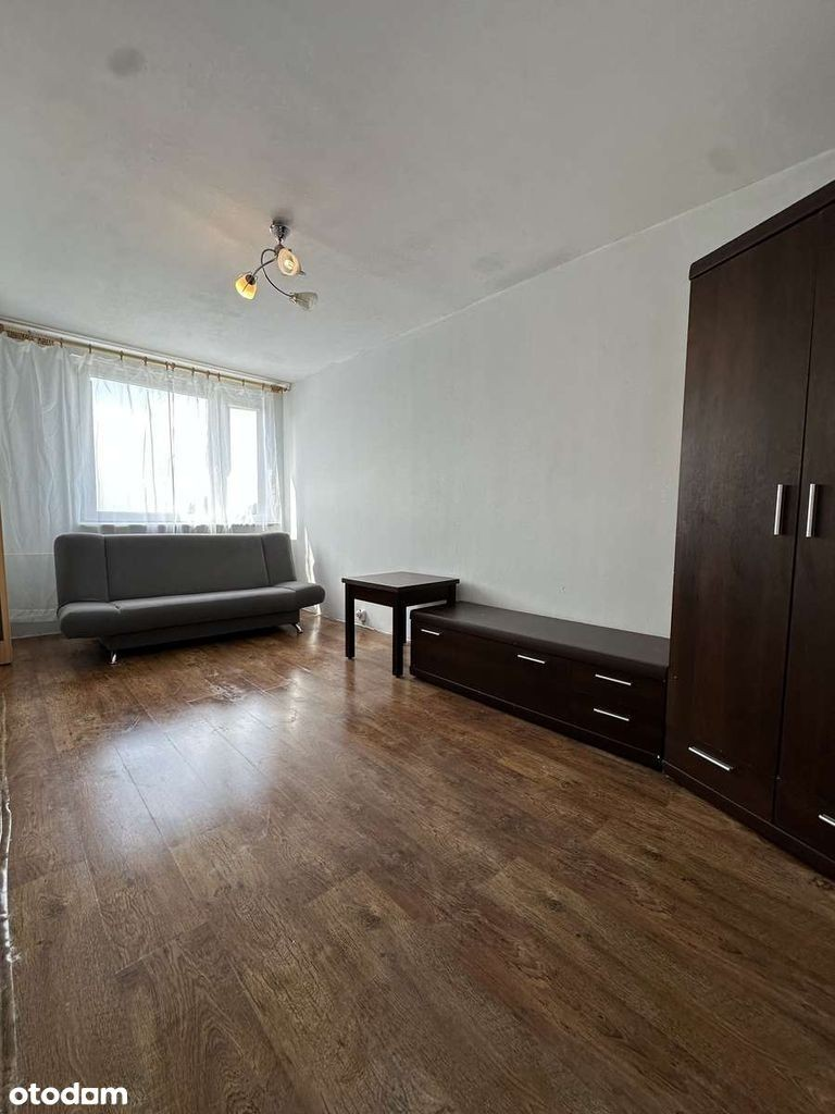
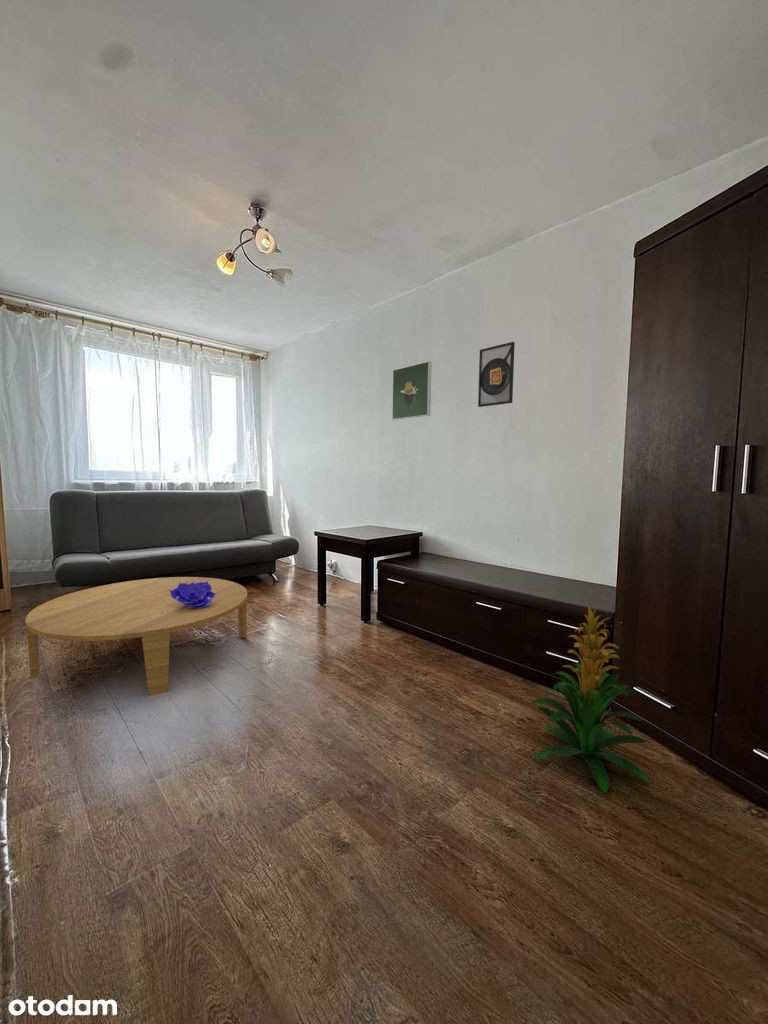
+ coffee table [24,576,249,697]
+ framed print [477,341,516,408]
+ decorative bowl [169,581,216,608]
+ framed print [391,360,432,421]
+ indoor plant [530,600,651,794]
